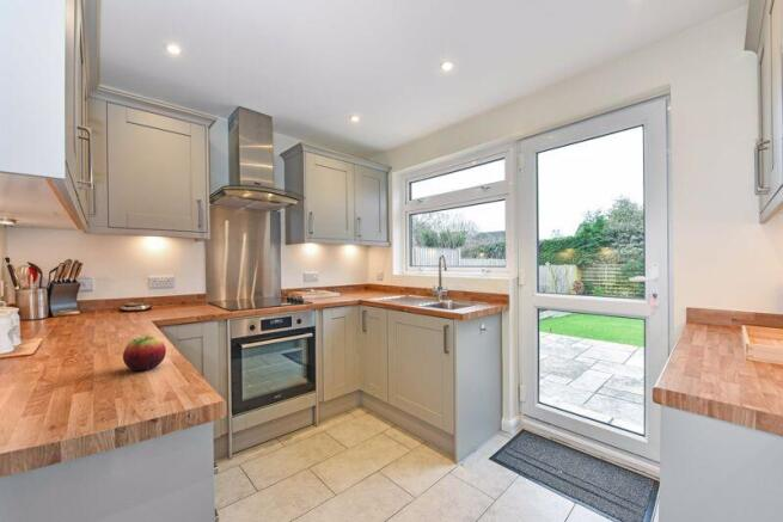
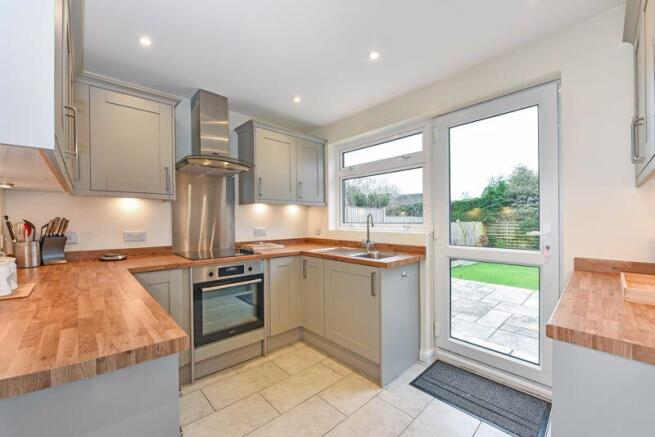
- fruit [122,334,167,371]
